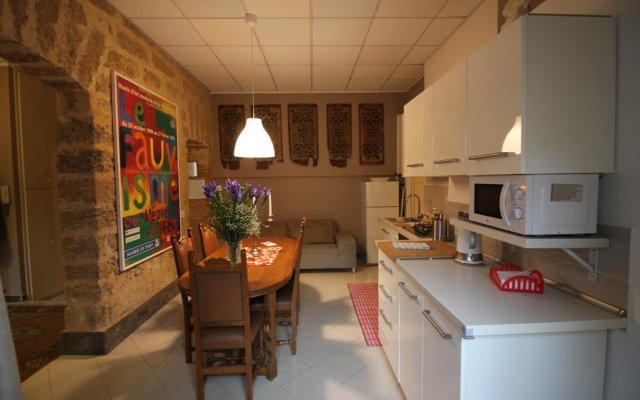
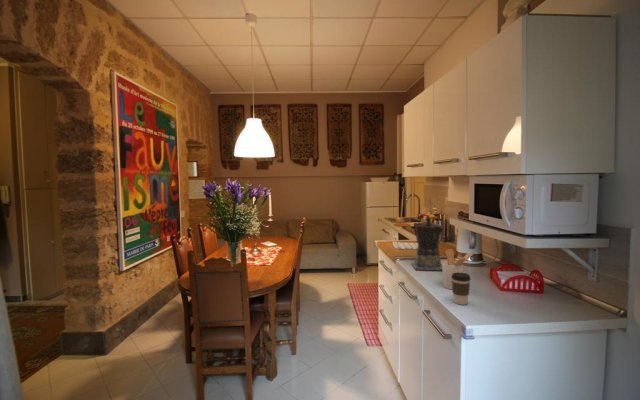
+ coffee cup [451,272,472,306]
+ coffee maker [409,216,445,271]
+ utensil holder [441,248,474,290]
